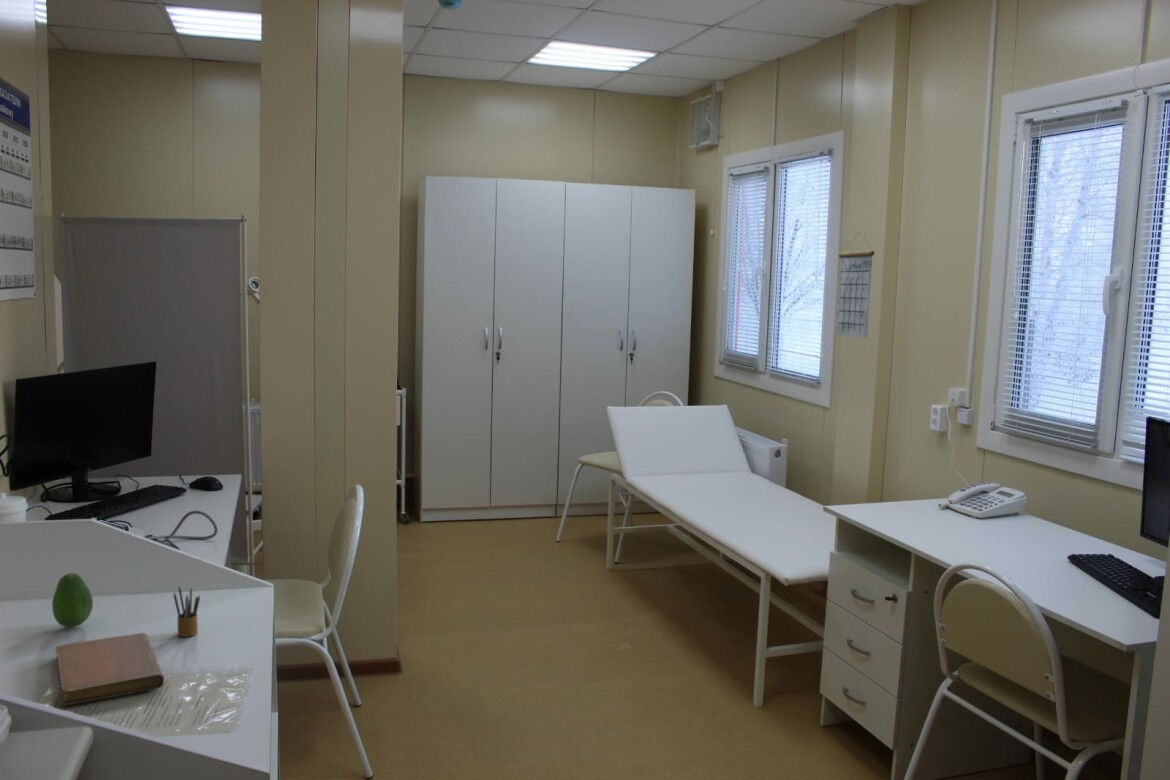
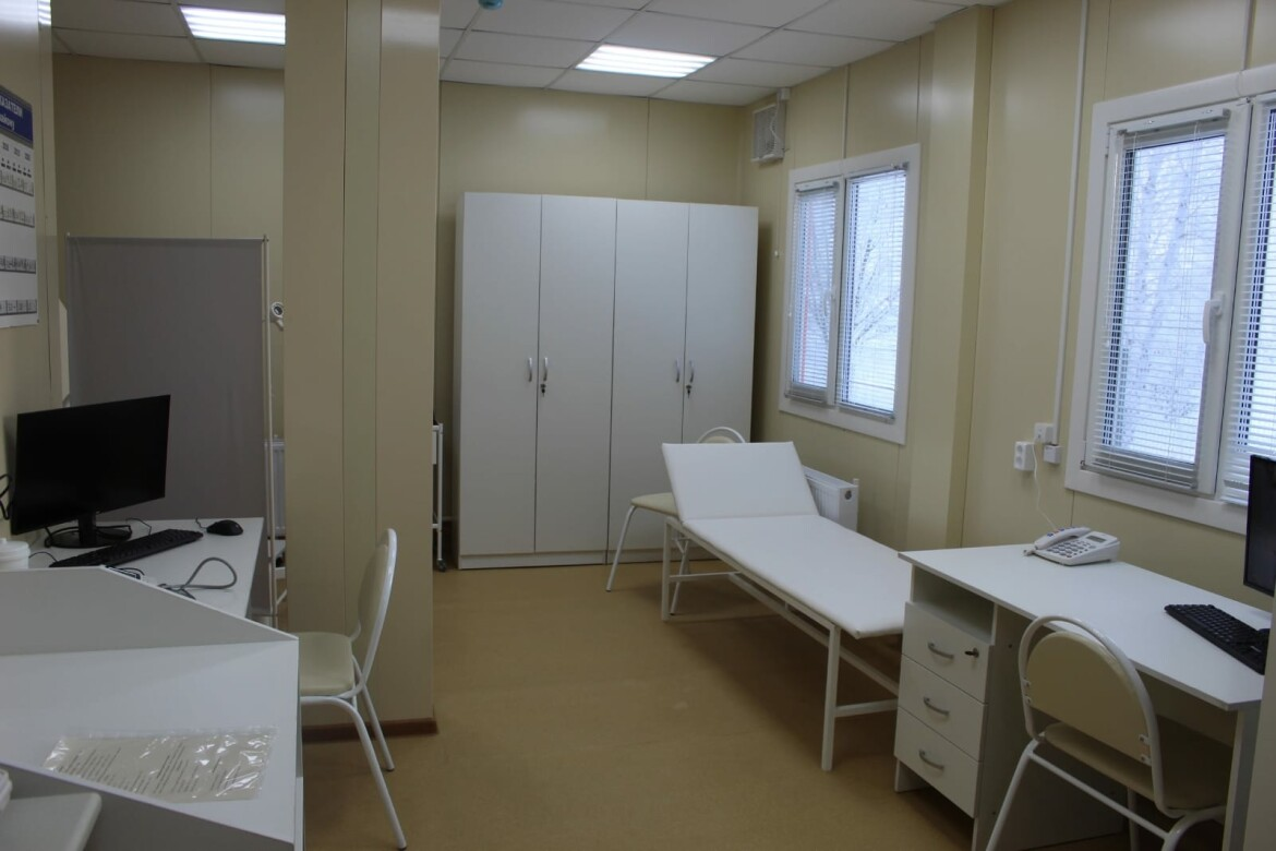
- notebook [55,632,165,707]
- pencil box [173,586,201,638]
- calendar [834,232,876,338]
- fruit [51,572,94,629]
